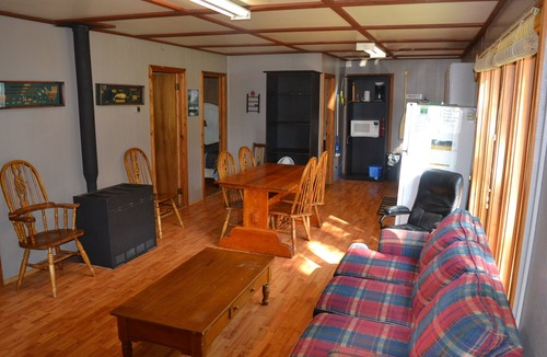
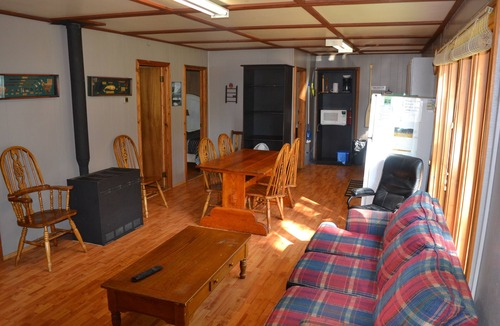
+ remote control [130,264,164,282]
